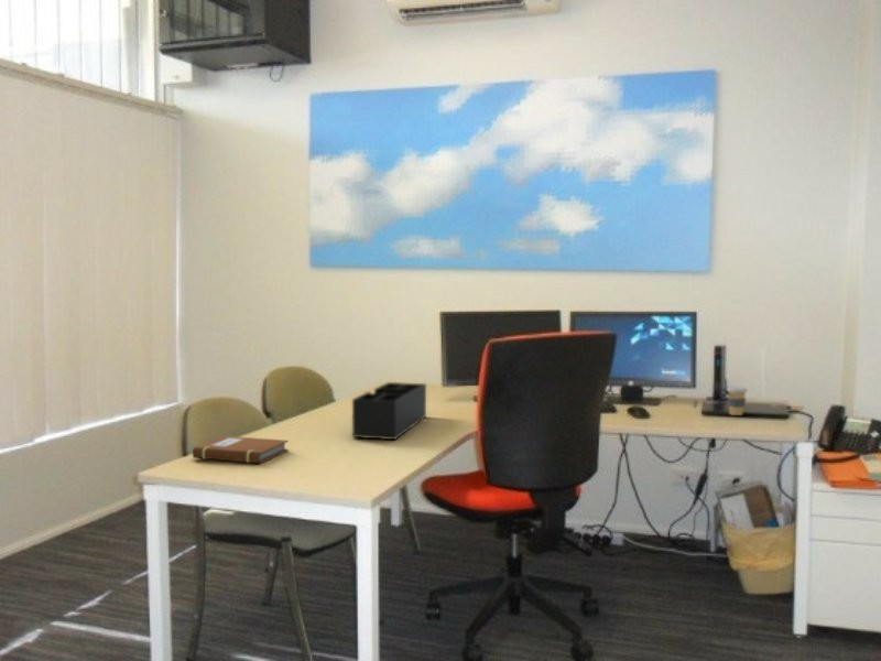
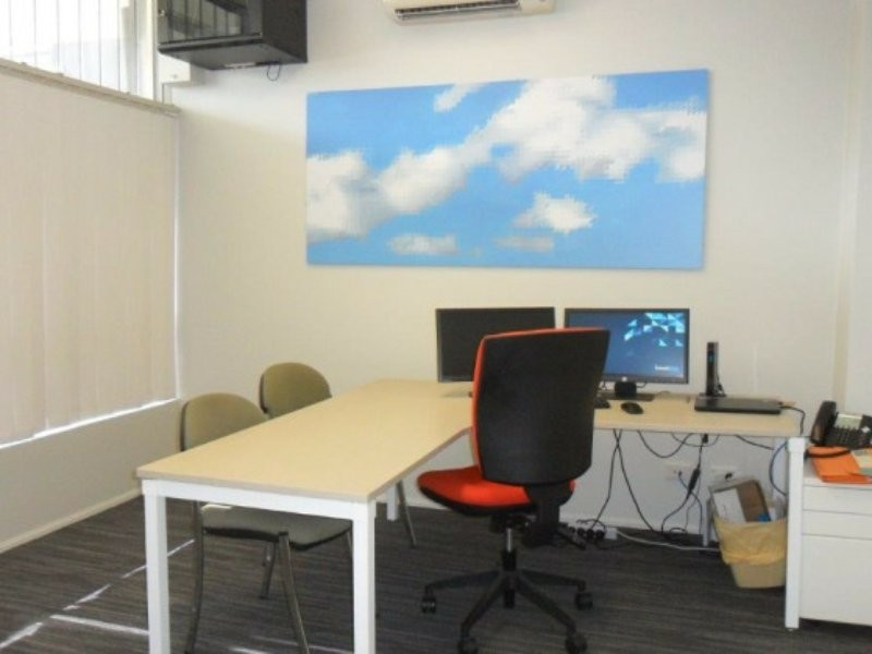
- desk organizer [351,381,427,441]
- notebook [192,435,290,465]
- coffee cup [726,386,749,416]
